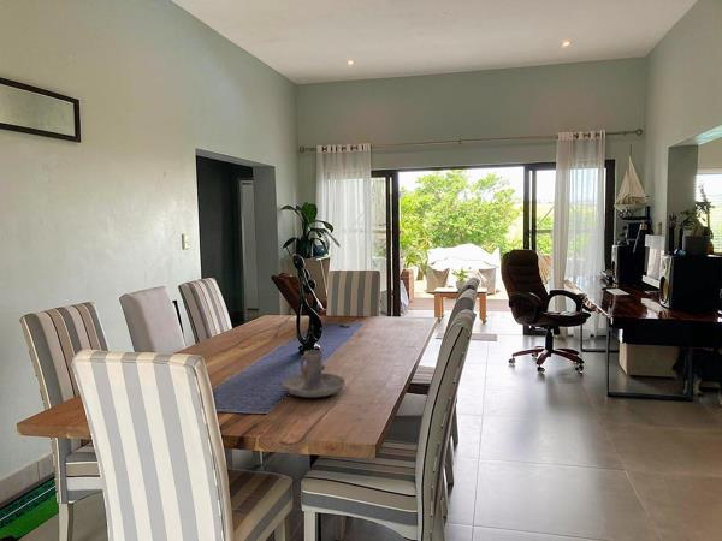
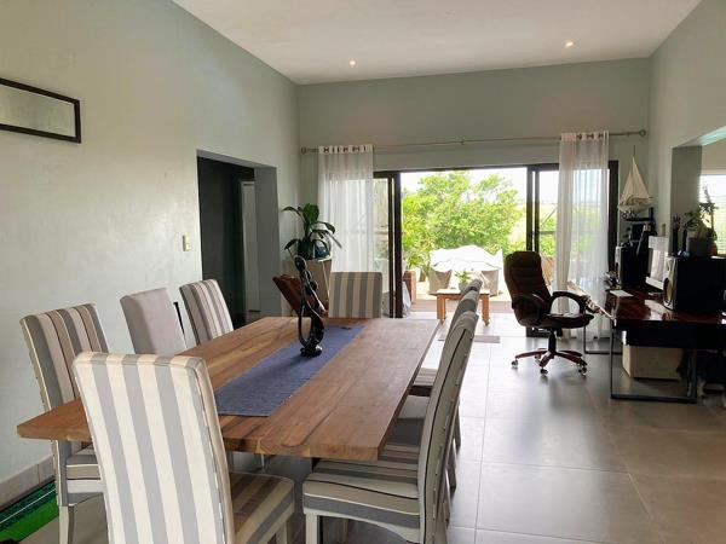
- candle holder [282,349,347,398]
